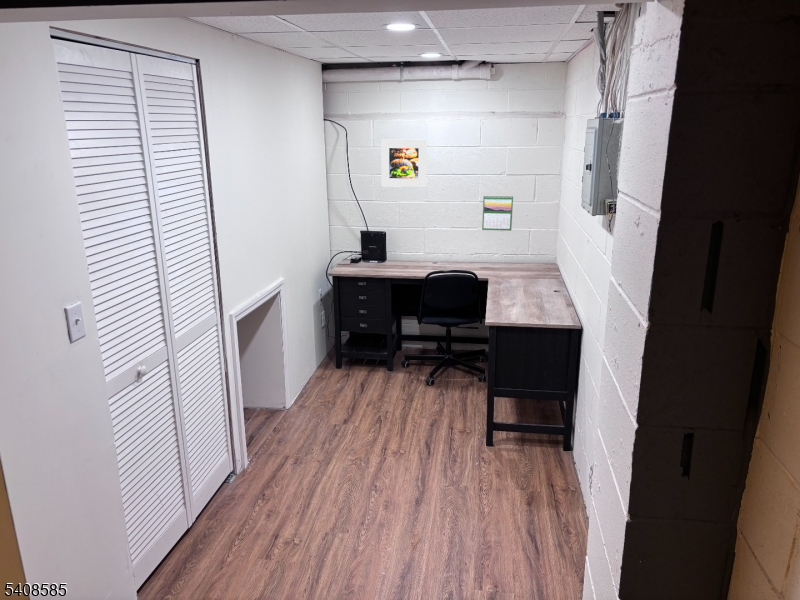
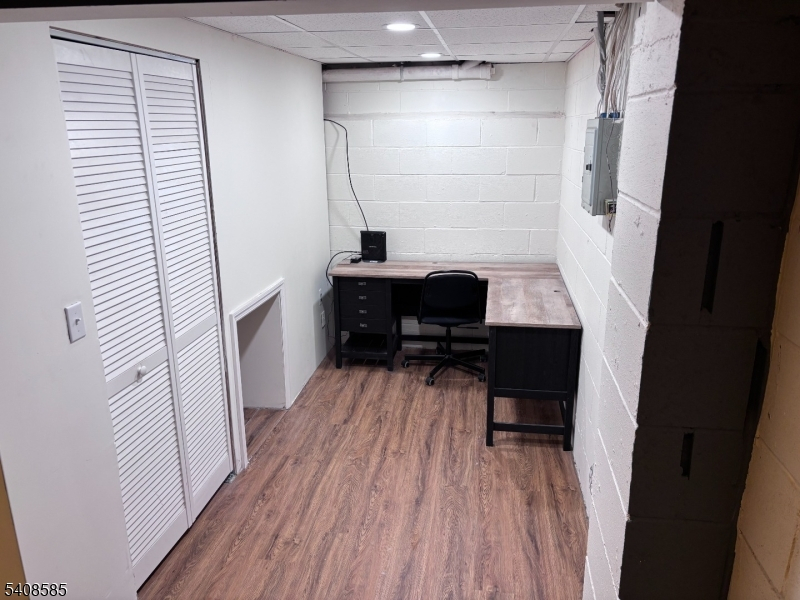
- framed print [380,139,428,188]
- calendar [481,194,514,232]
